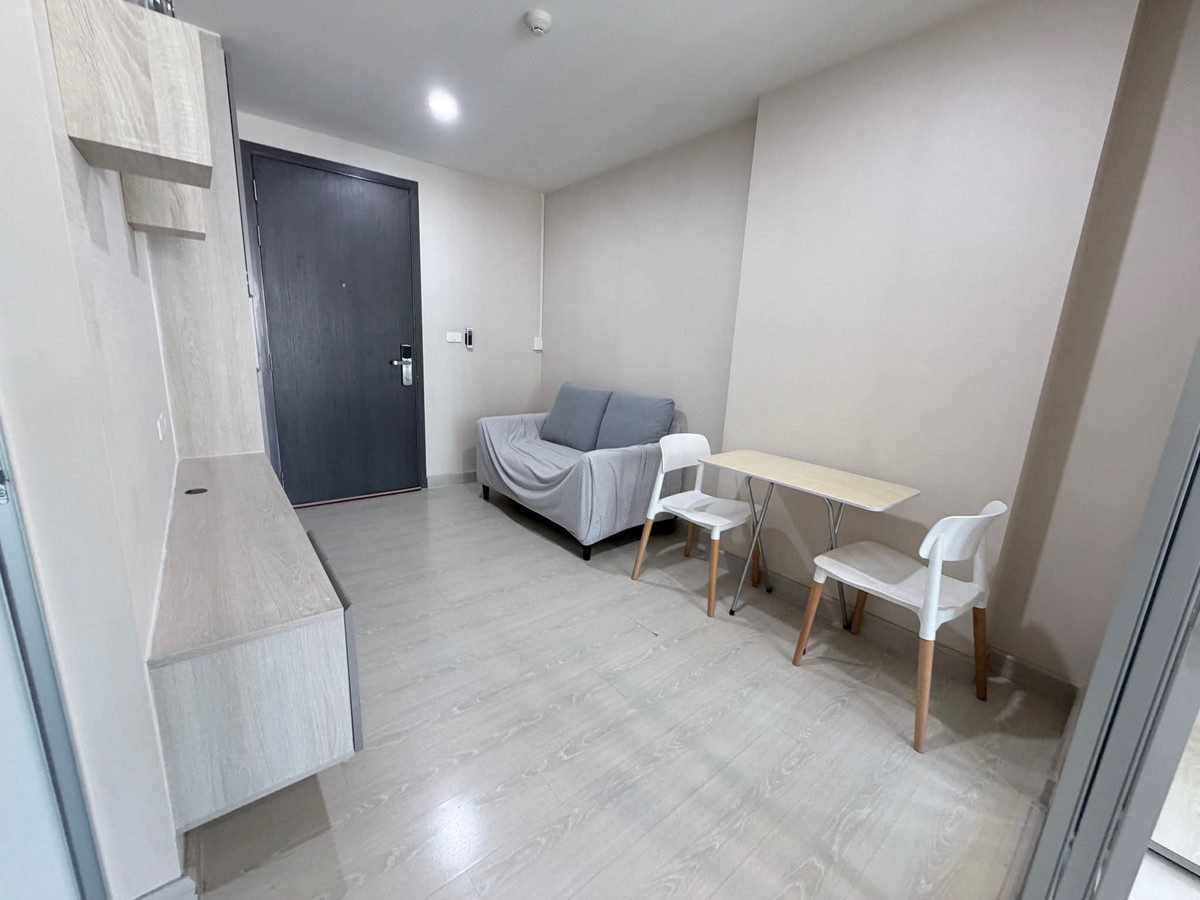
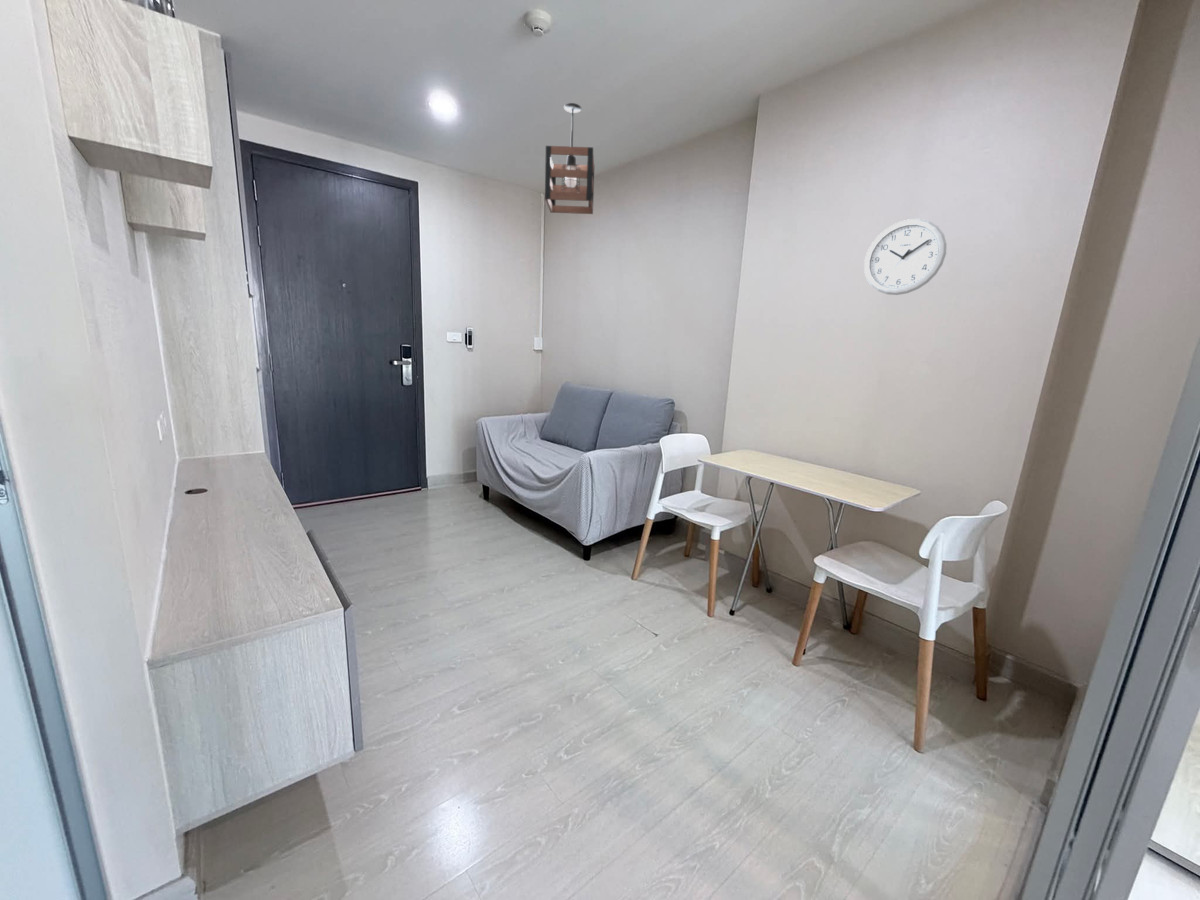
+ wall clock [863,218,948,296]
+ pendant light [544,102,595,215]
